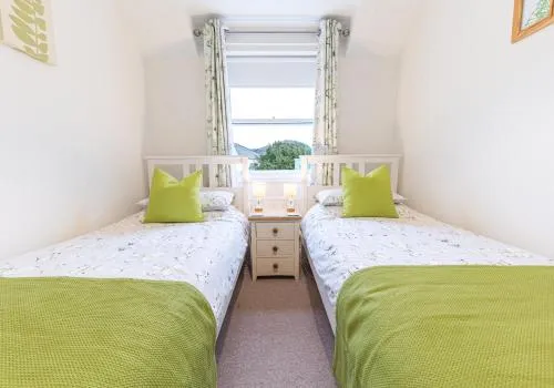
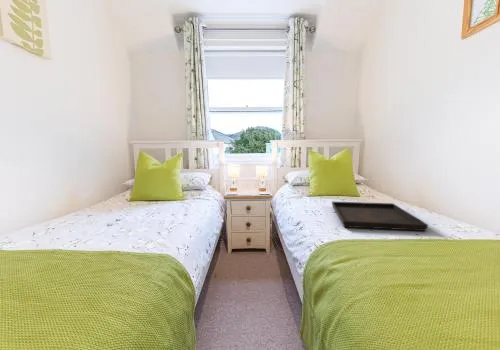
+ serving tray [331,201,429,232]
